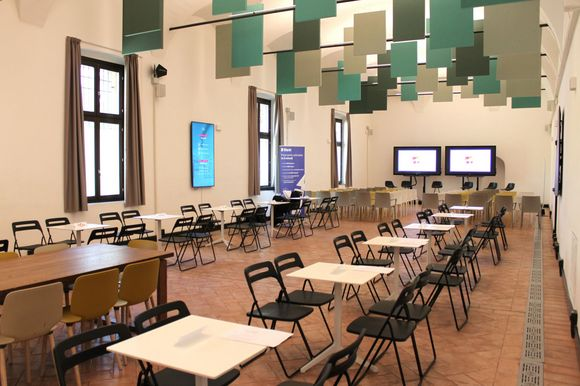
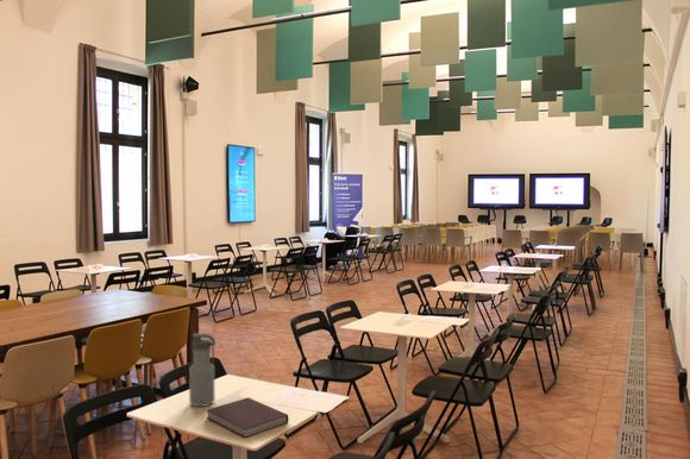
+ notebook [206,396,289,439]
+ water bottle [188,332,217,408]
